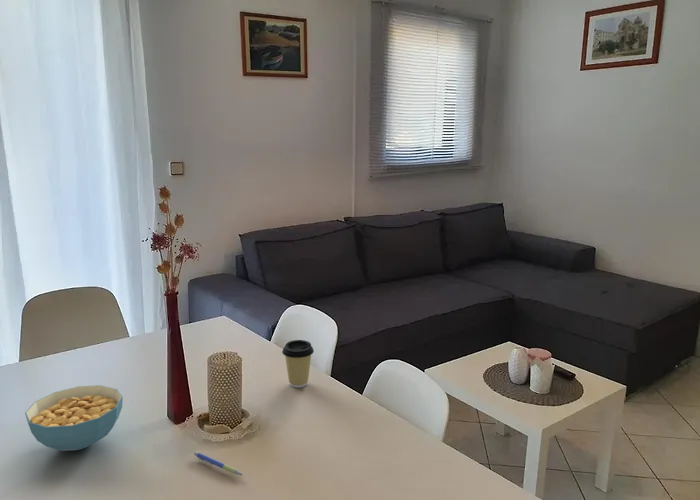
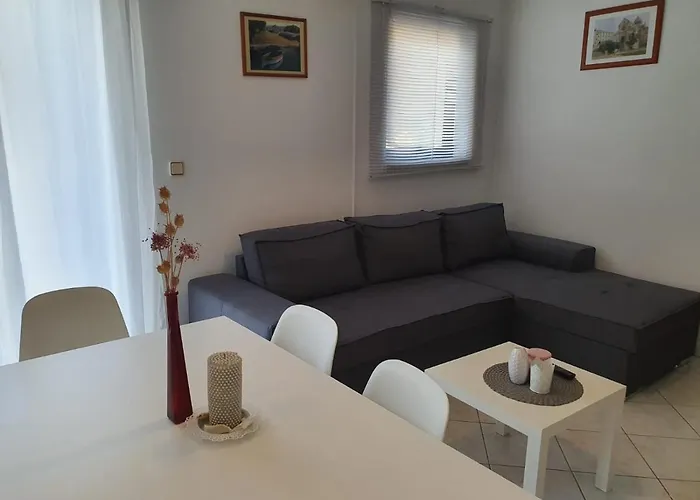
- pen [193,451,244,476]
- cereal bowl [24,384,124,452]
- coffee cup [281,339,315,389]
